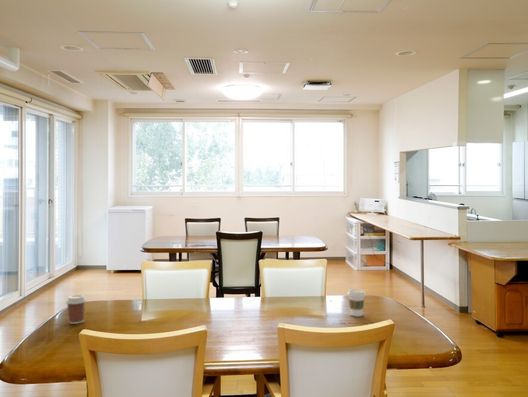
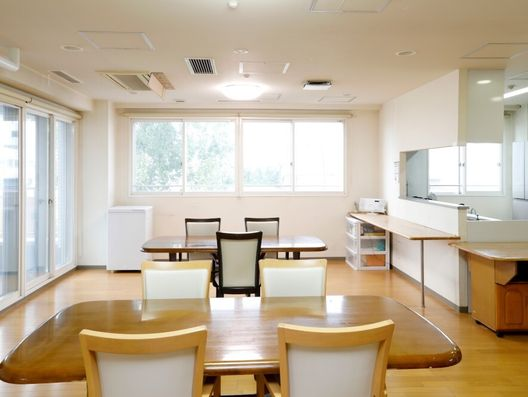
- coffee cup [346,288,367,318]
- coffee cup [65,294,88,325]
